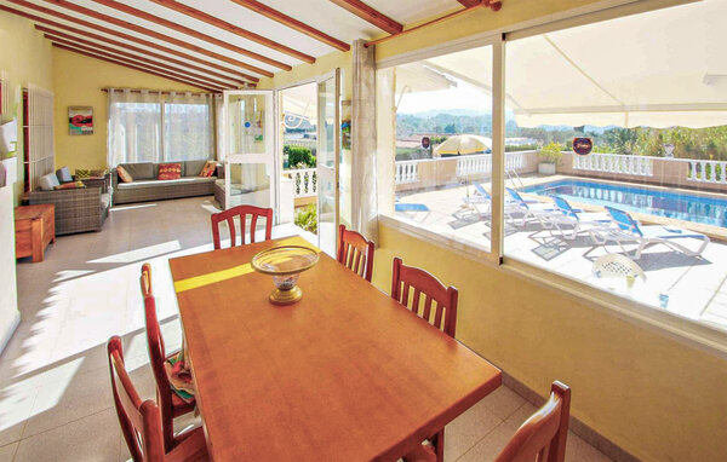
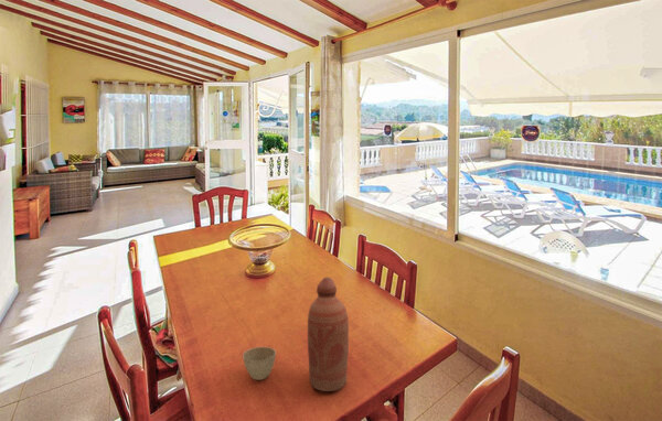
+ bottle [307,277,350,392]
+ flower pot [242,346,277,381]
